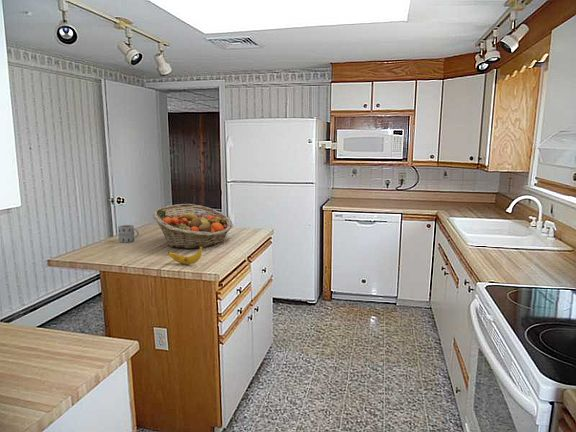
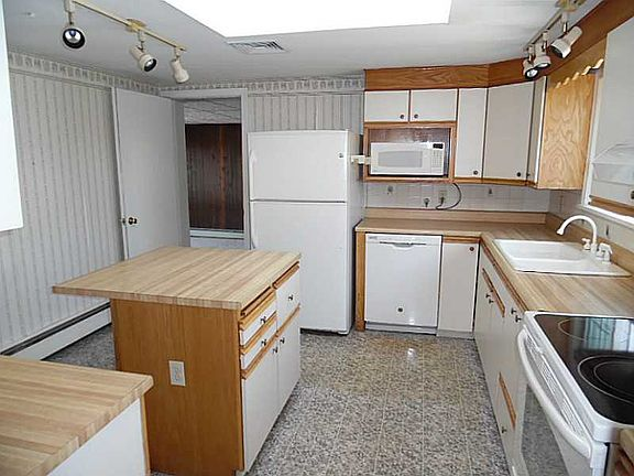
- mug [117,224,140,243]
- fruit basket [152,203,233,249]
- banana [167,245,203,265]
